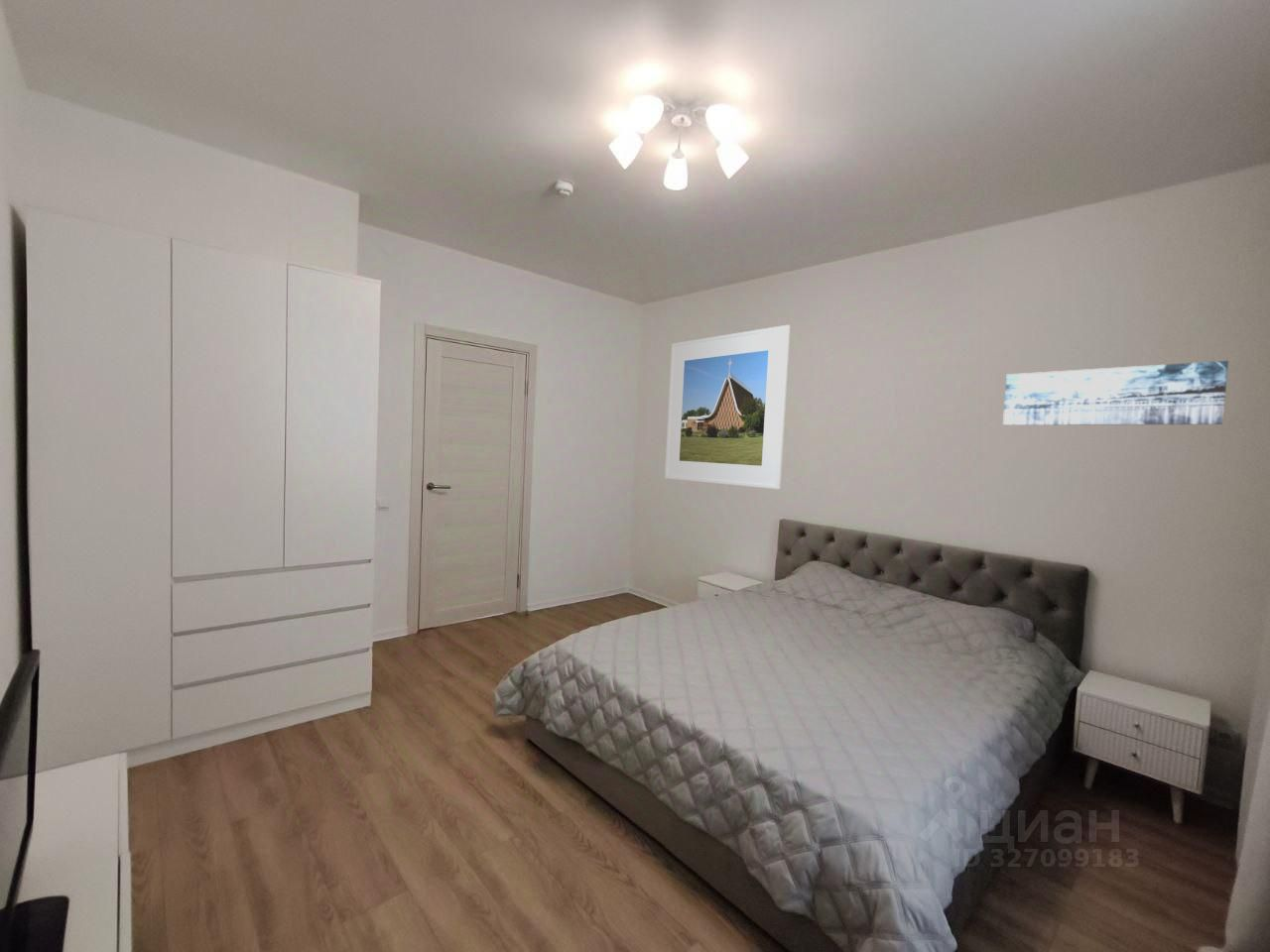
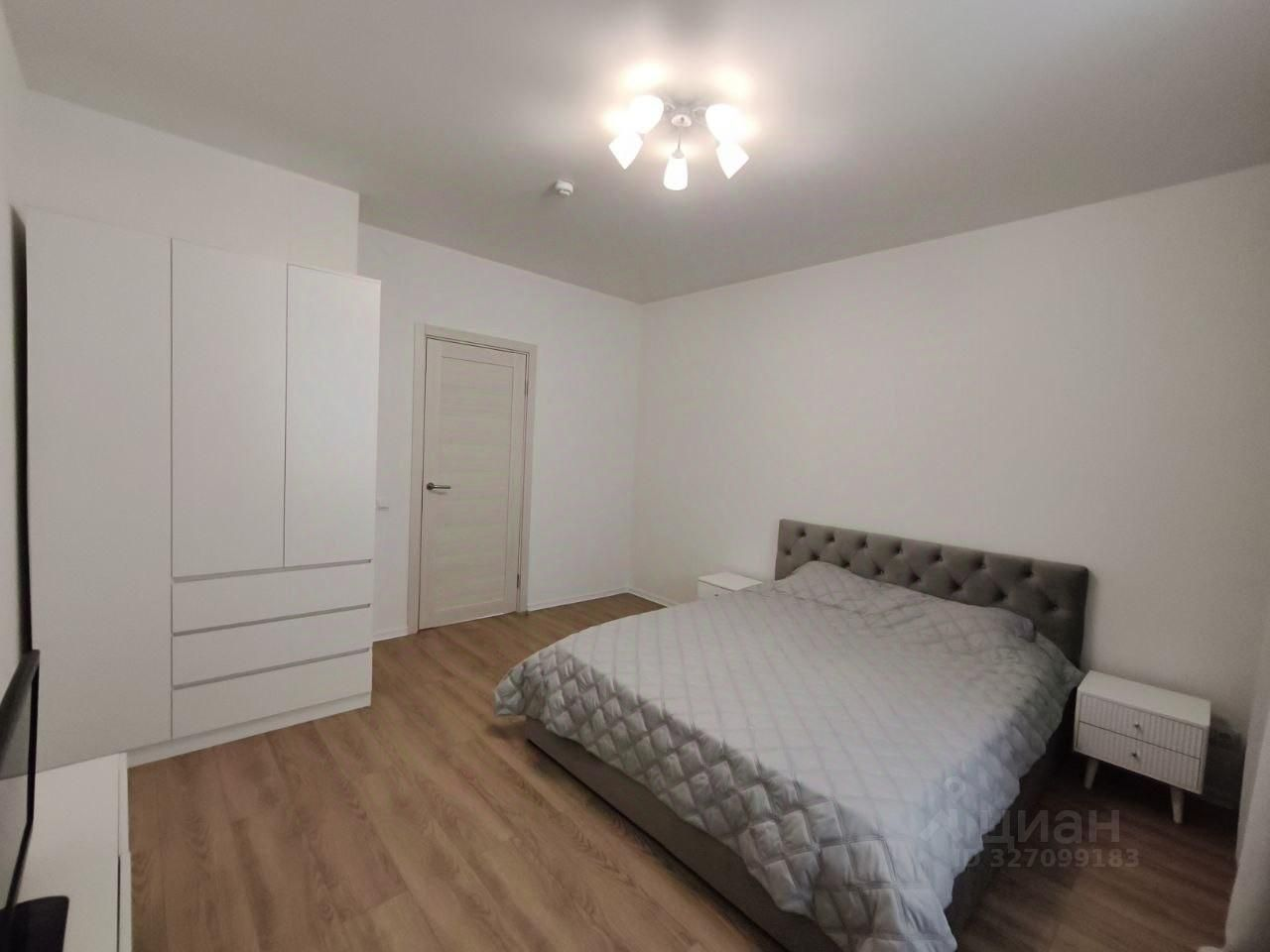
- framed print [664,324,791,490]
- wall art [1002,360,1229,426]
